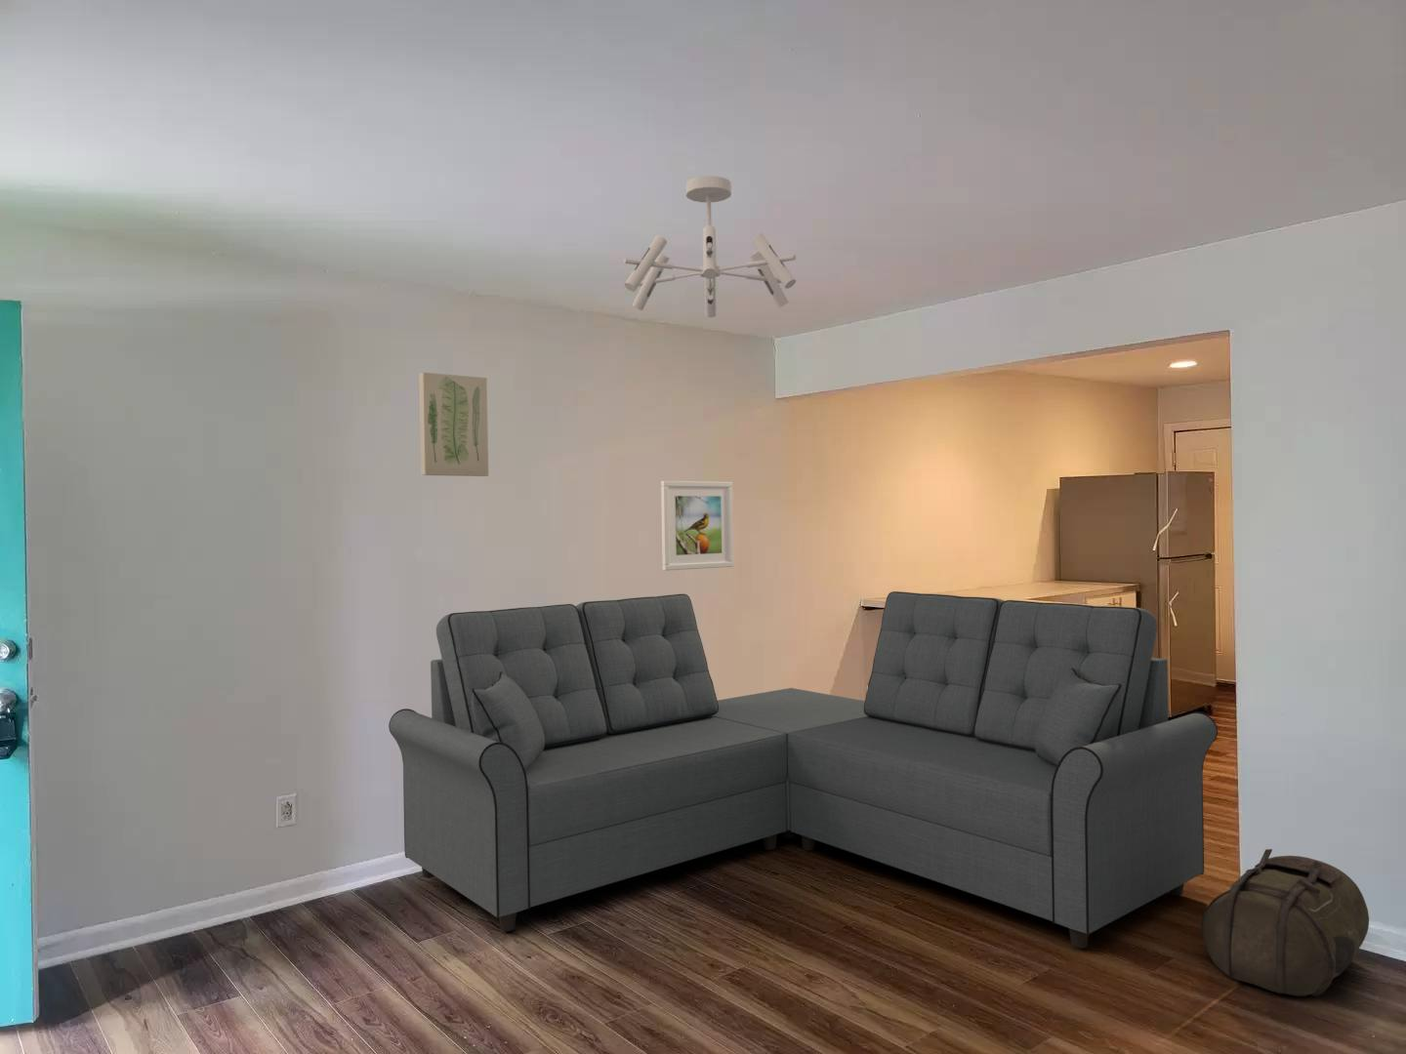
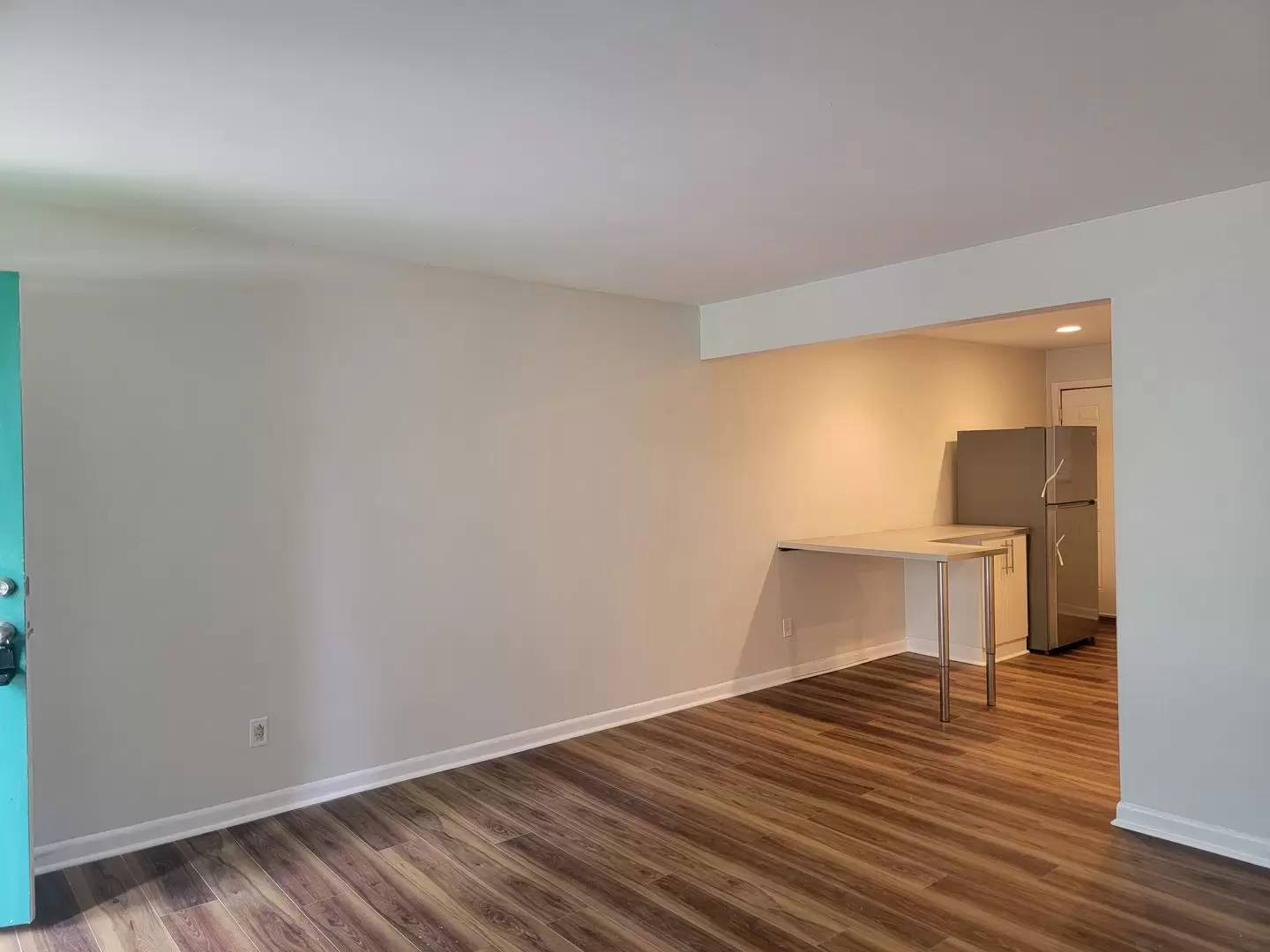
- sofa [387,590,1219,950]
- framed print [660,480,734,572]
- backpack [1200,848,1369,998]
- wall art [417,372,489,477]
- ceiling light fixture [623,175,797,318]
